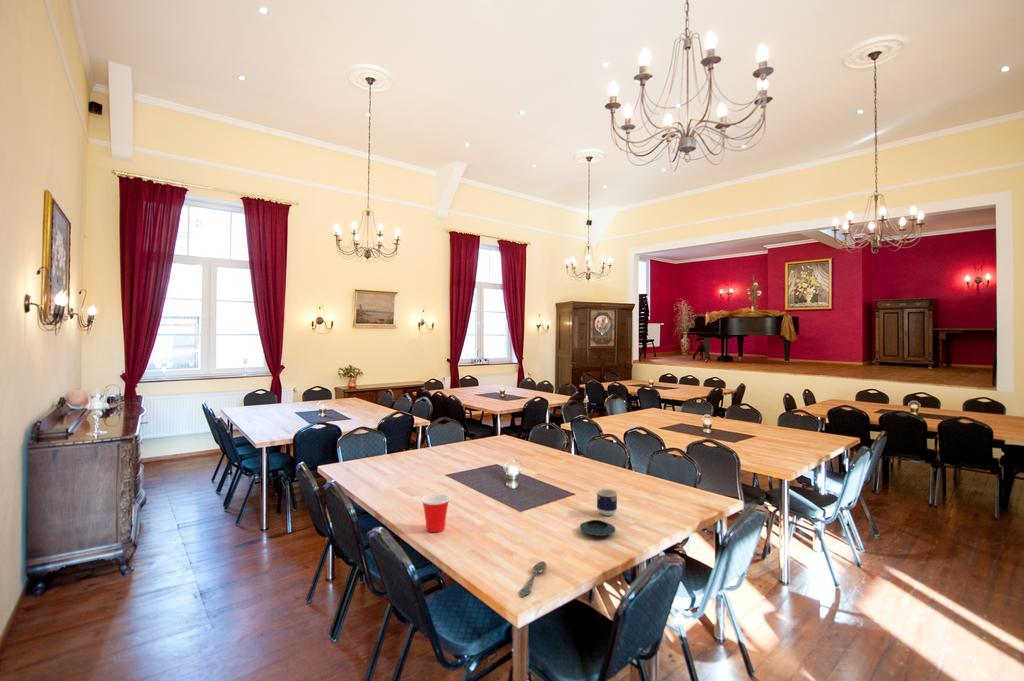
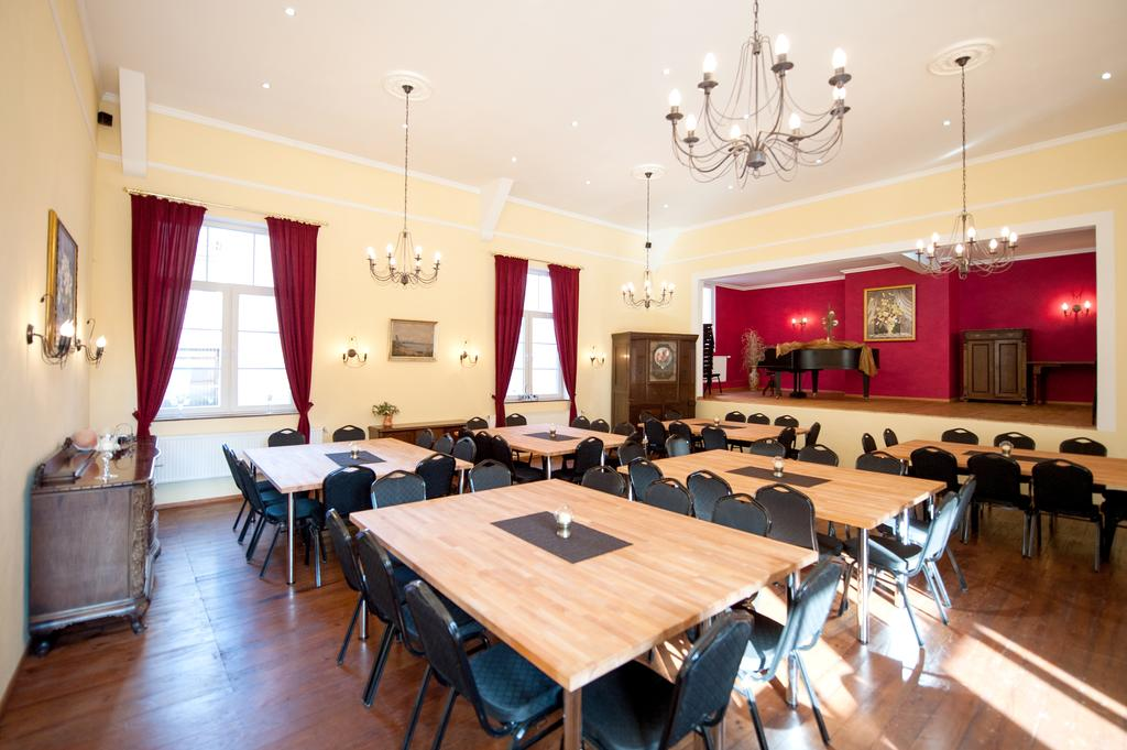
- cup [420,493,451,533]
- saucer [579,519,616,537]
- cup [595,488,618,517]
- spoon [519,560,548,598]
